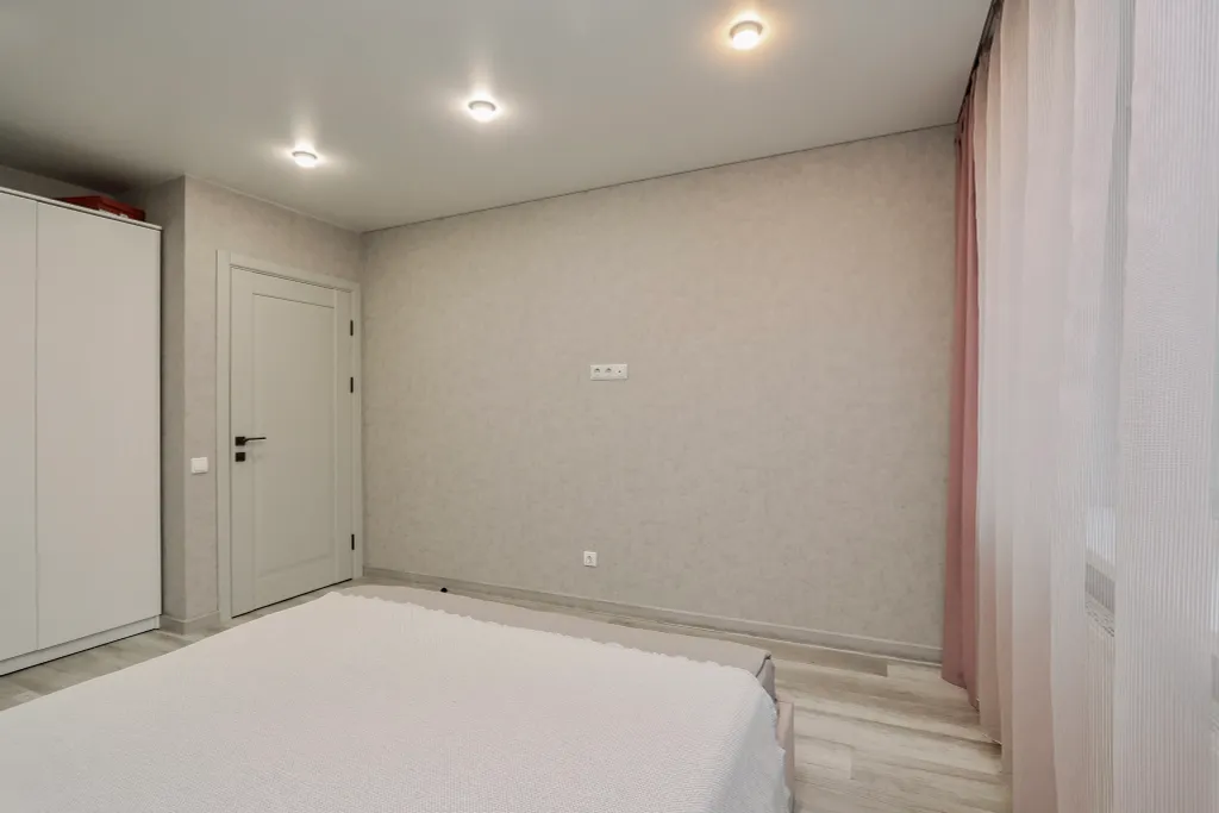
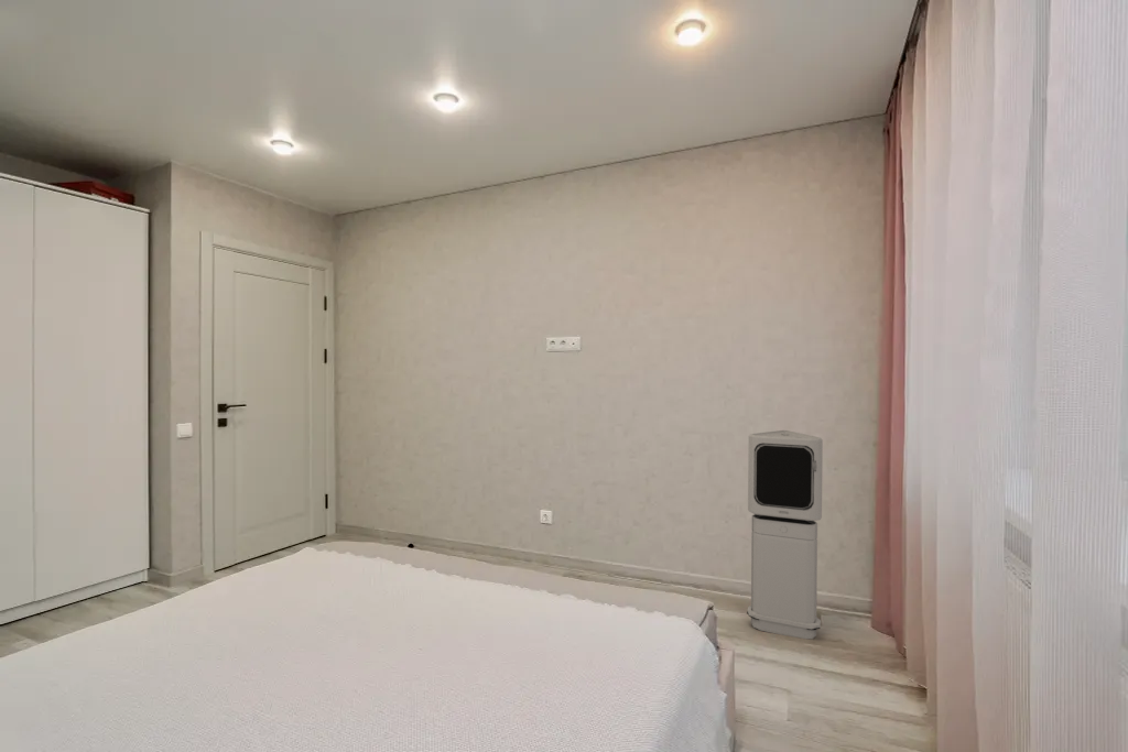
+ air purifier [746,429,824,640]
